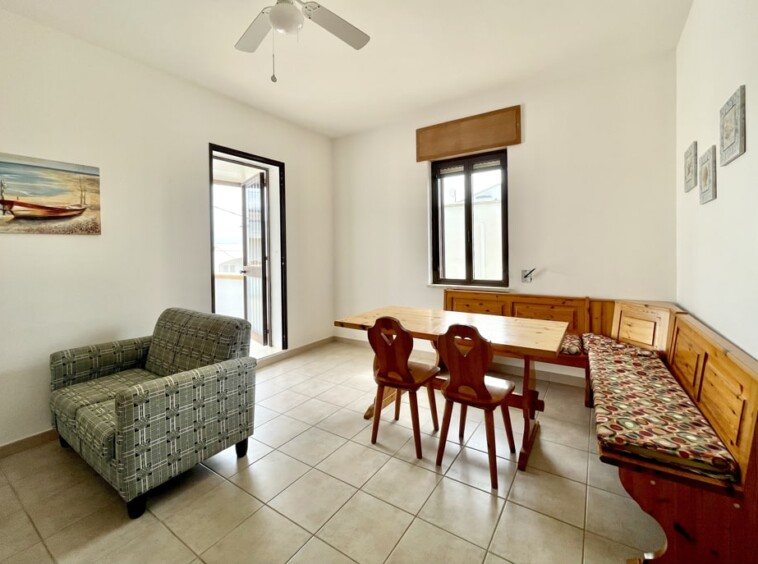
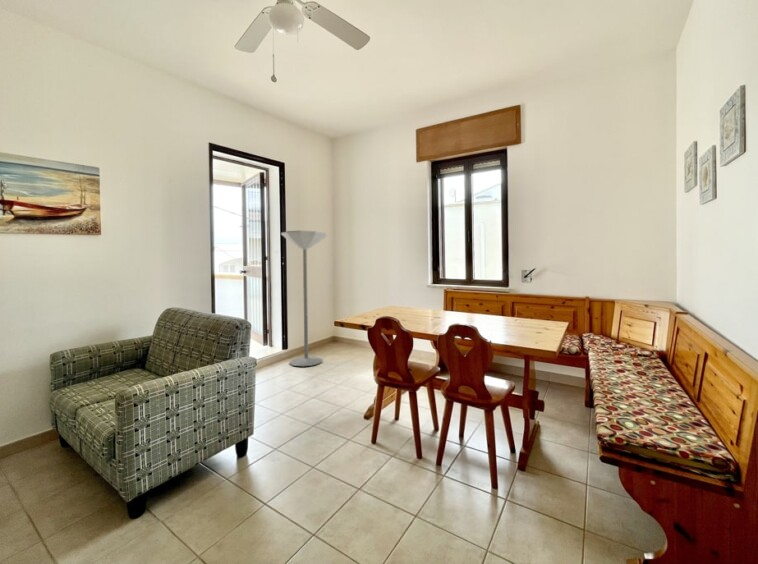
+ floor lamp [280,230,328,367]
